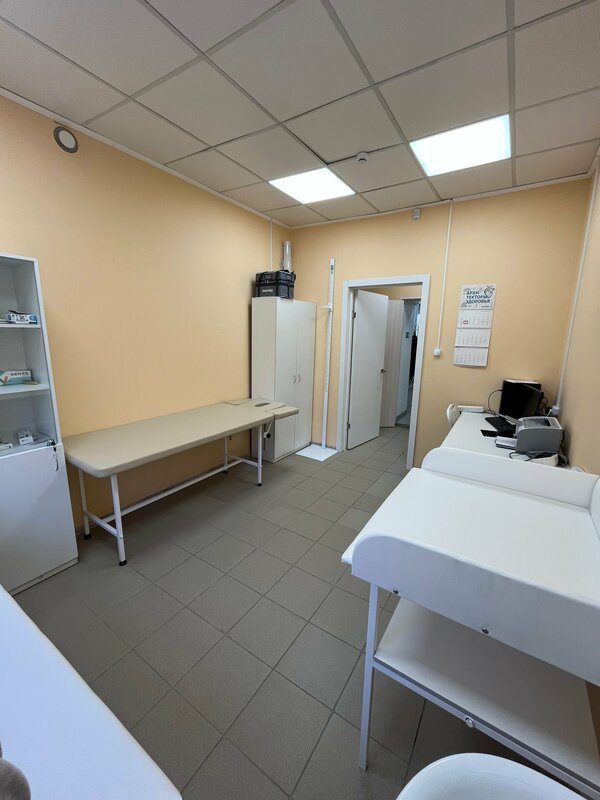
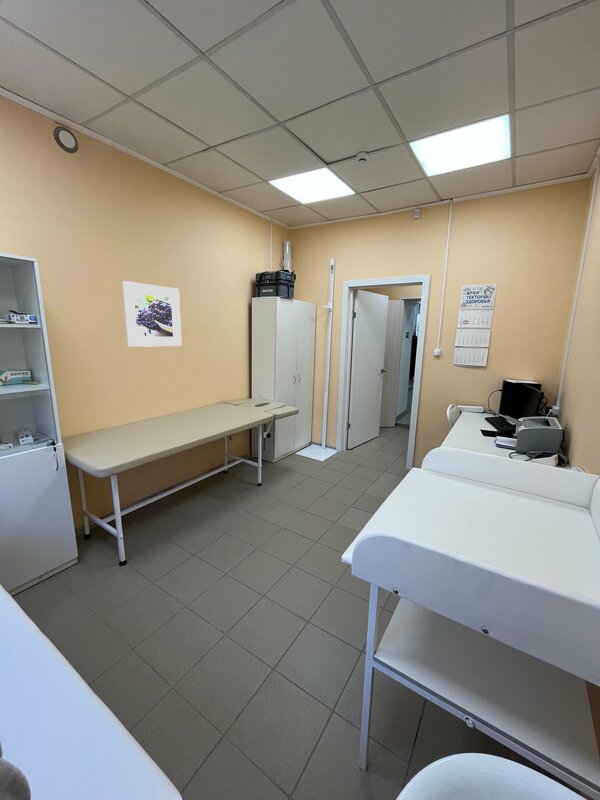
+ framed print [121,280,183,348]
